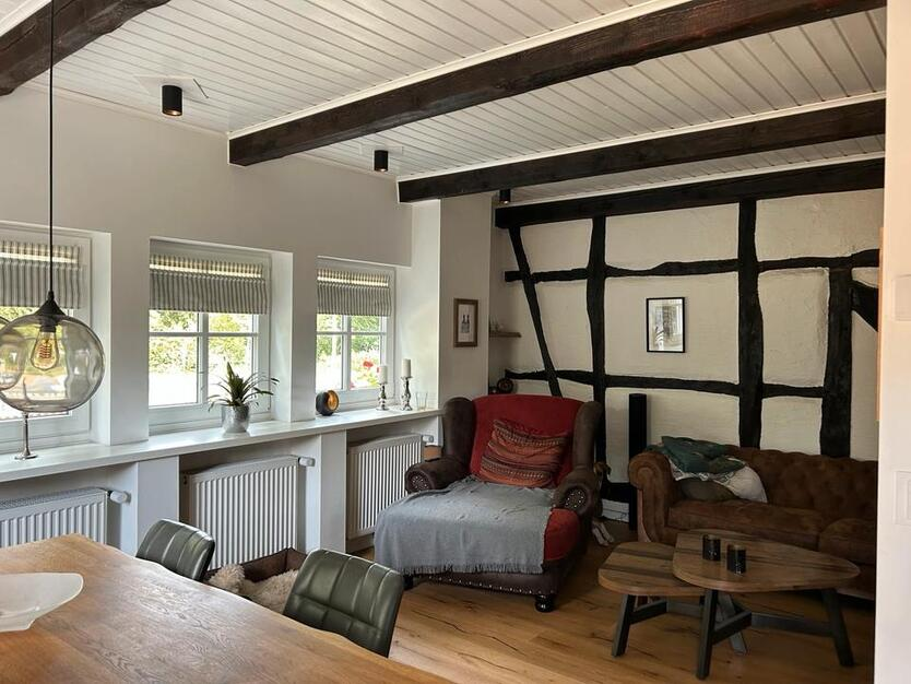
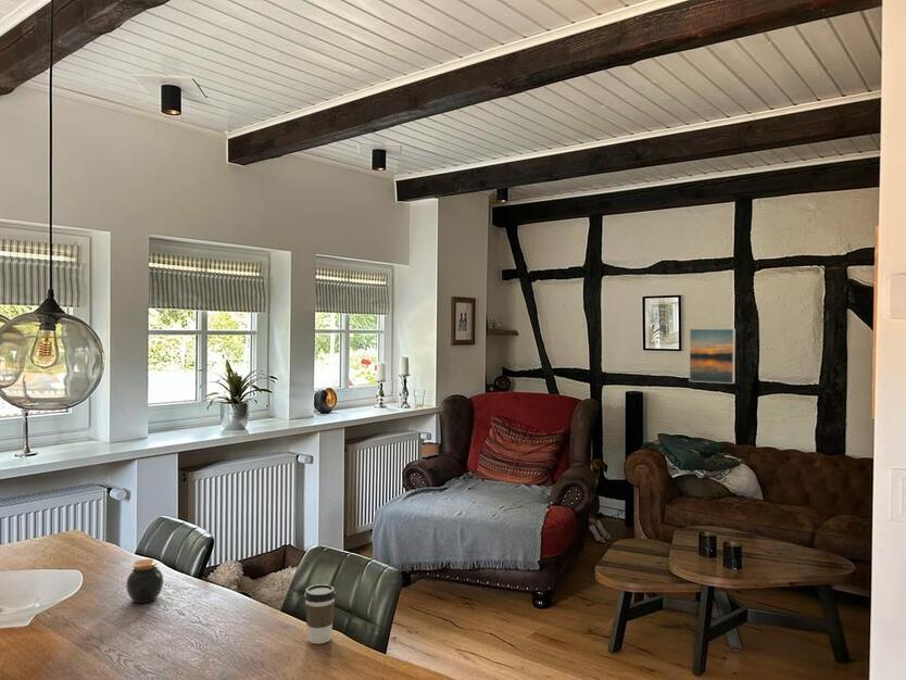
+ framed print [688,328,737,385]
+ jar [125,558,164,604]
+ coffee cup [303,583,337,645]
